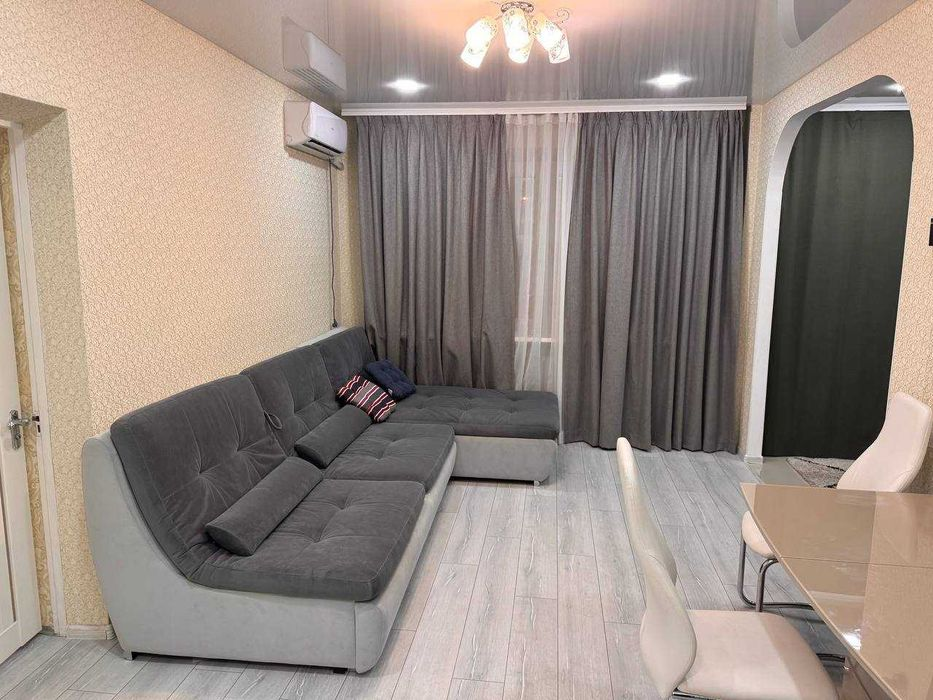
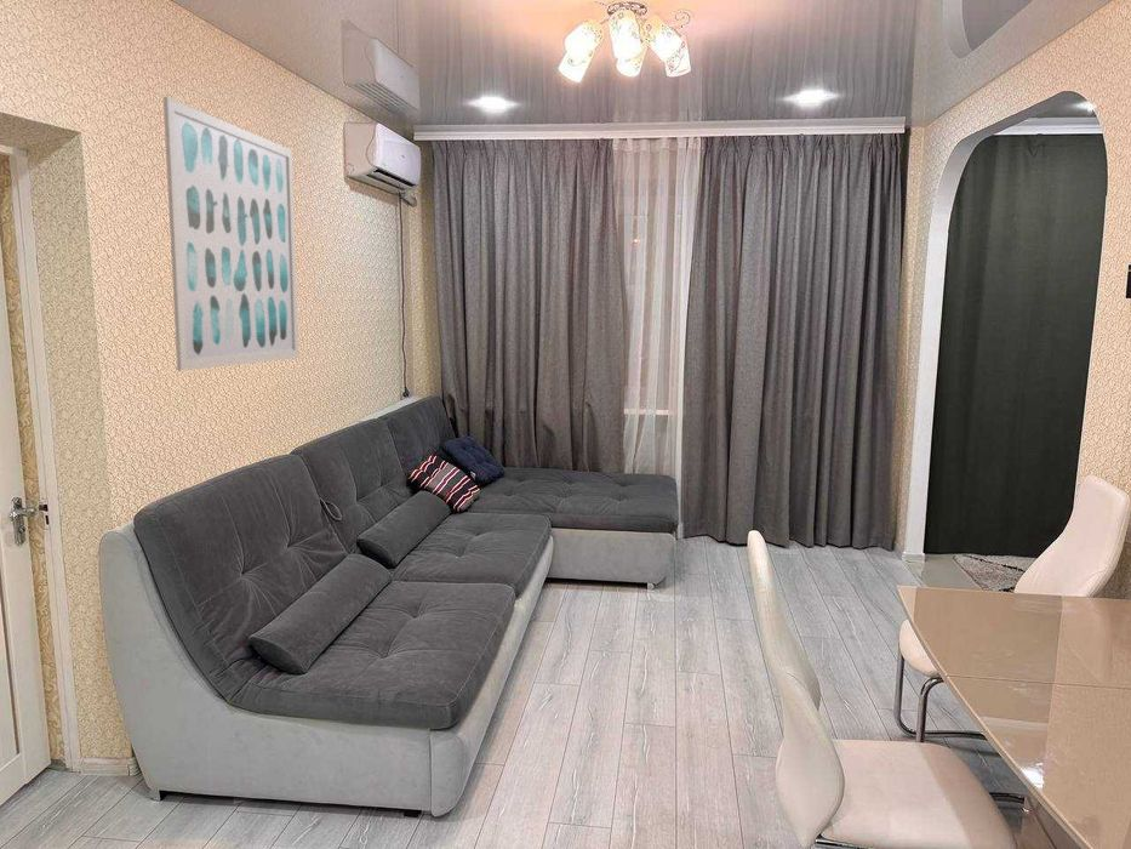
+ wall art [162,96,299,372]
